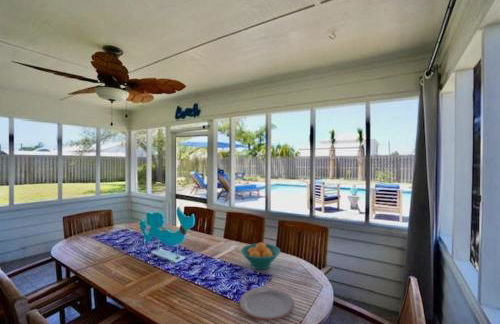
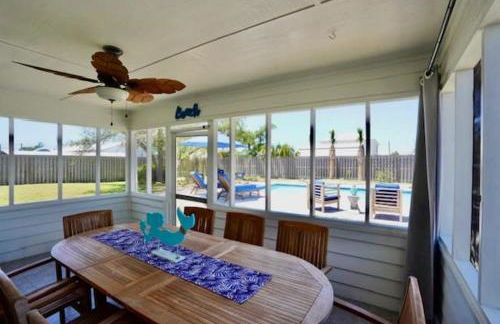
- plate [238,286,295,321]
- fruit bowl [240,242,281,270]
